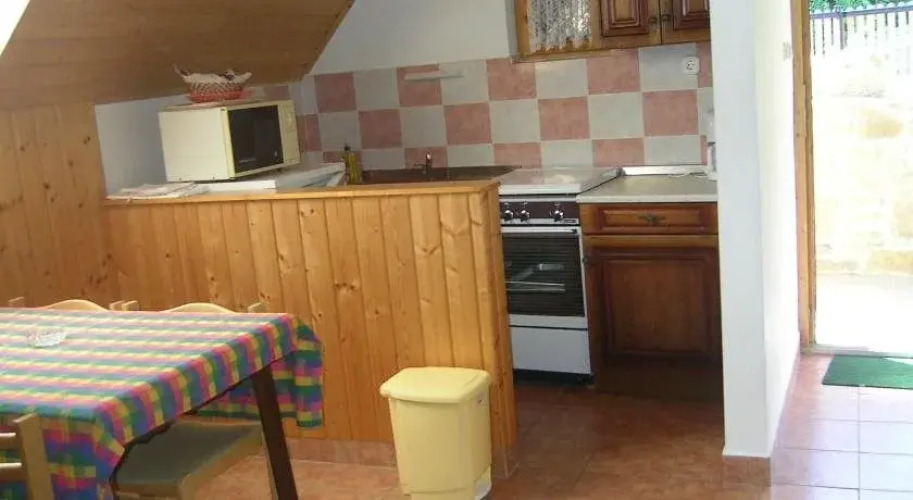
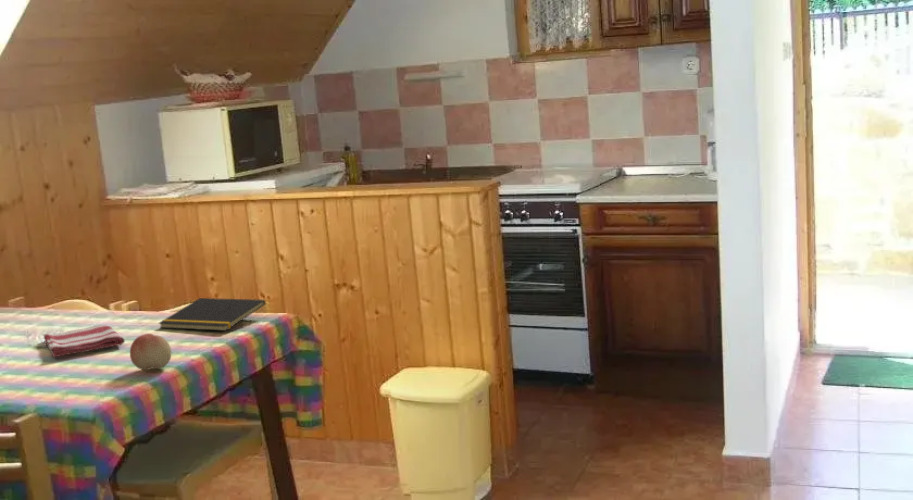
+ notepad [158,297,267,332]
+ dish towel [42,324,126,359]
+ fruit [129,333,172,371]
